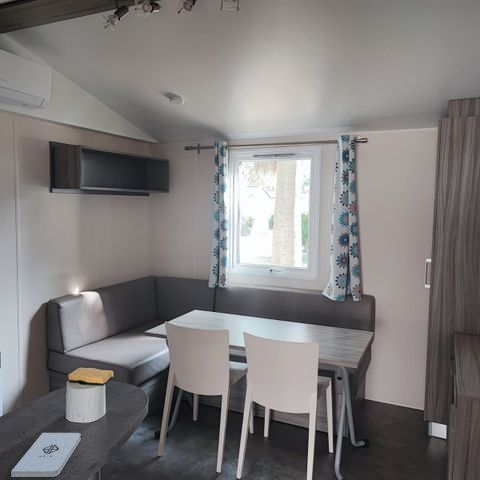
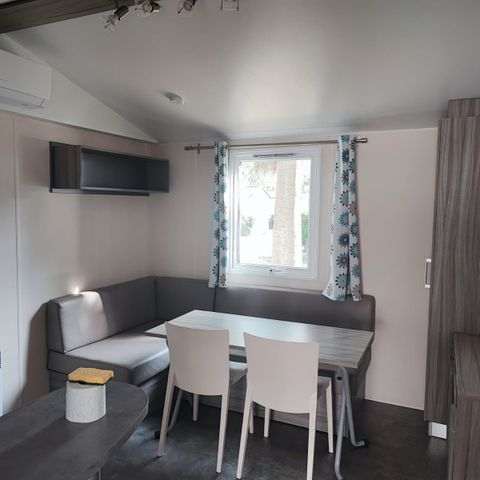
- notepad [10,432,82,478]
